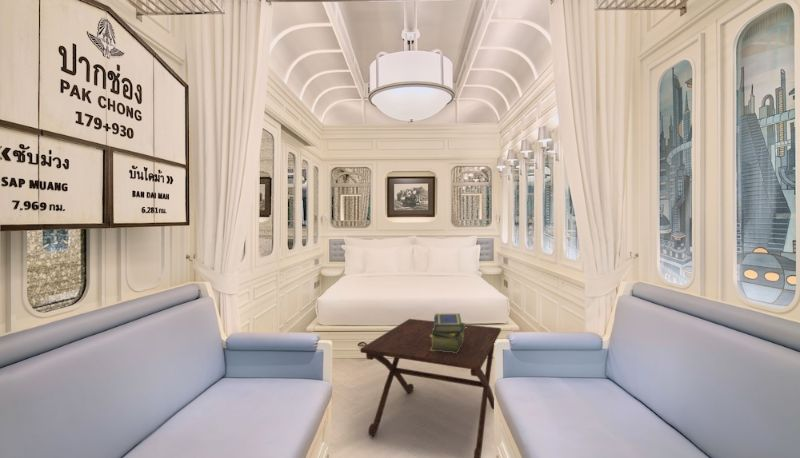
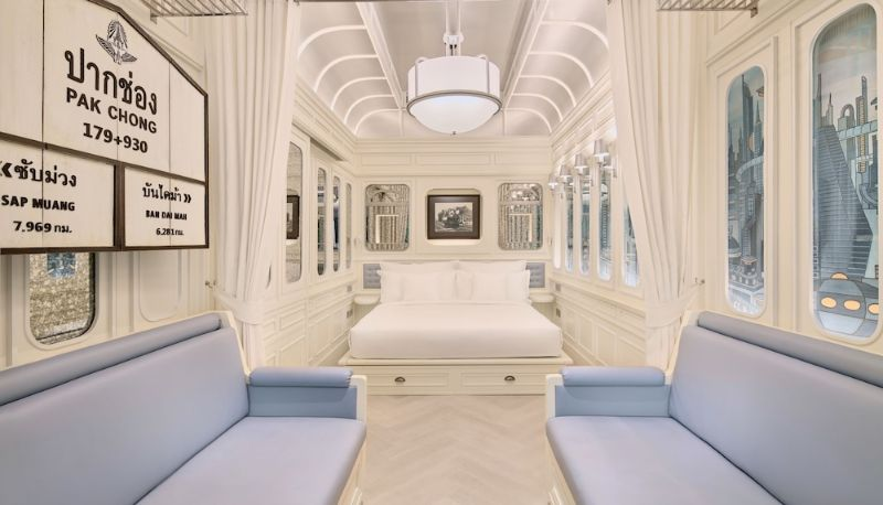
- stack of books [430,313,468,353]
- side table [359,318,502,458]
